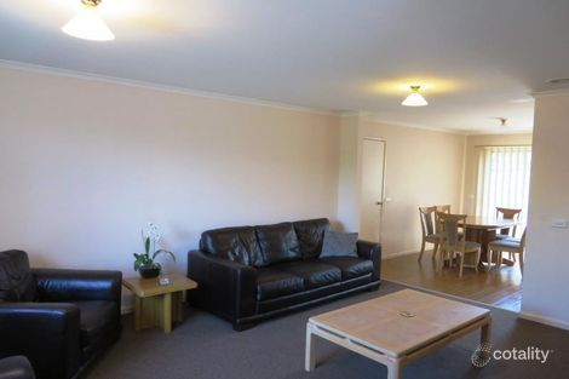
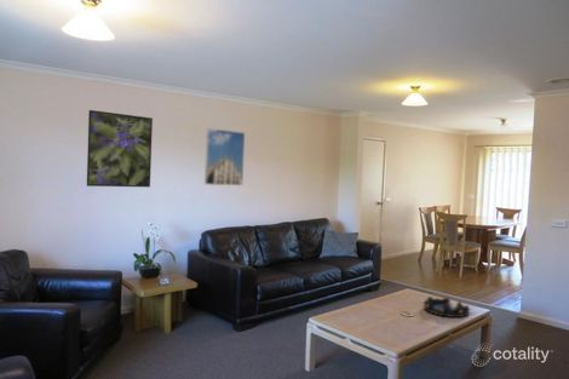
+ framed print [86,109,154,188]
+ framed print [203,127,246,186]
+ decorative bowl [421,295,472,318]
